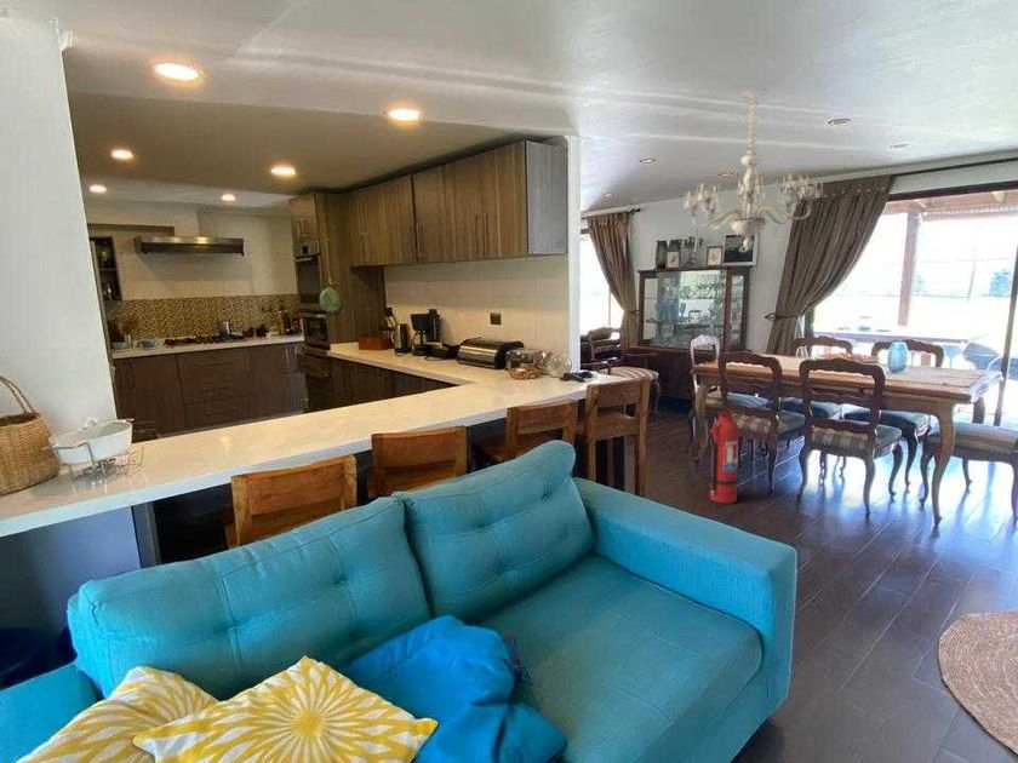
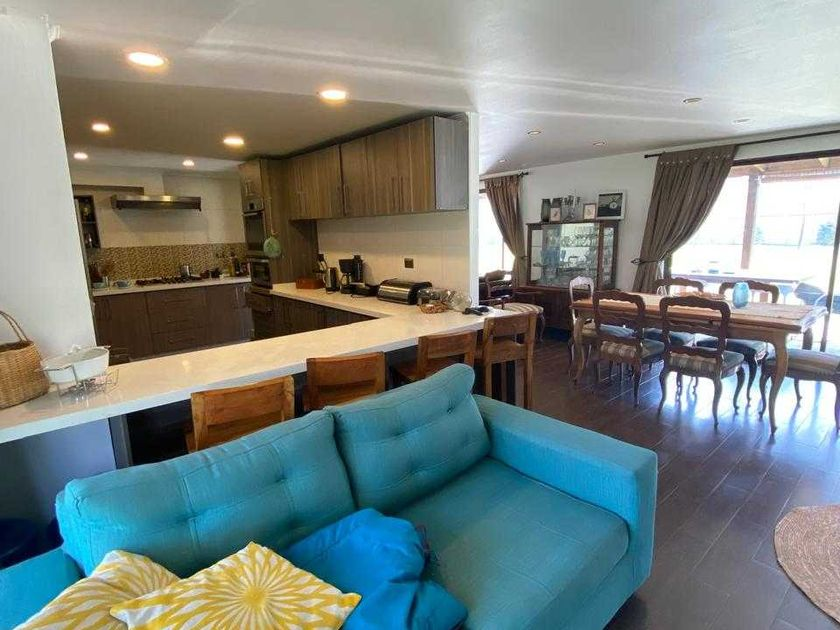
- chandelier [682,85,824,251]
- fire extinguisher [709,409,740,505]
